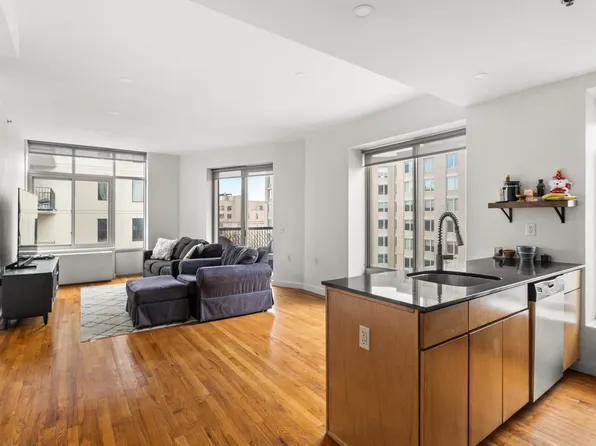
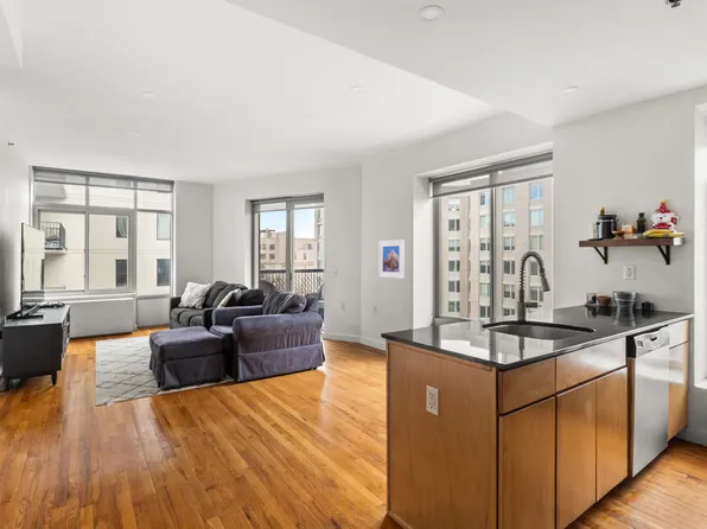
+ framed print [377,238,406,280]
